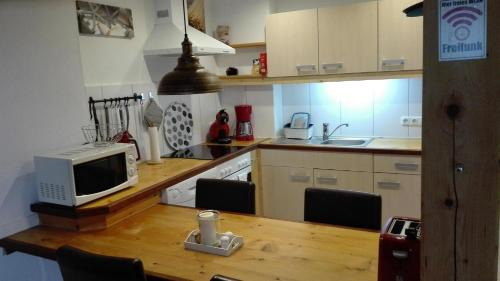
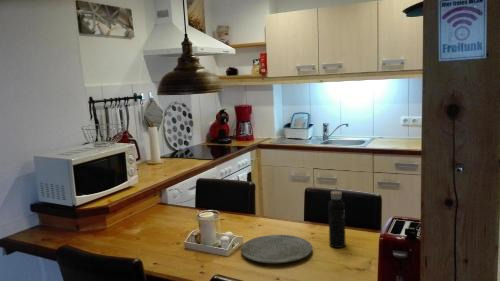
+ water bottle [327,186,347,249]
+ plate [240,234,313,264]
